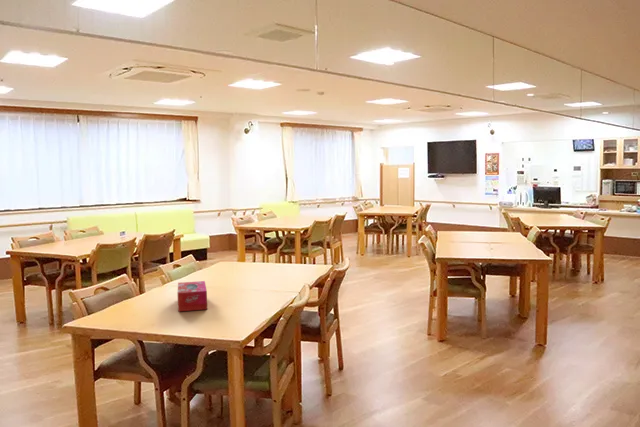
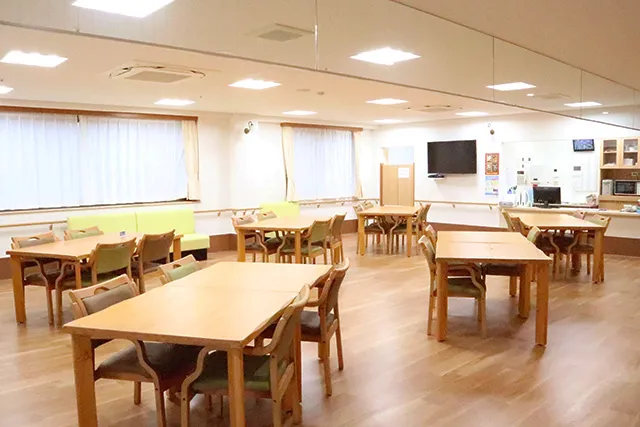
- tissue box [177,280,208,313]
